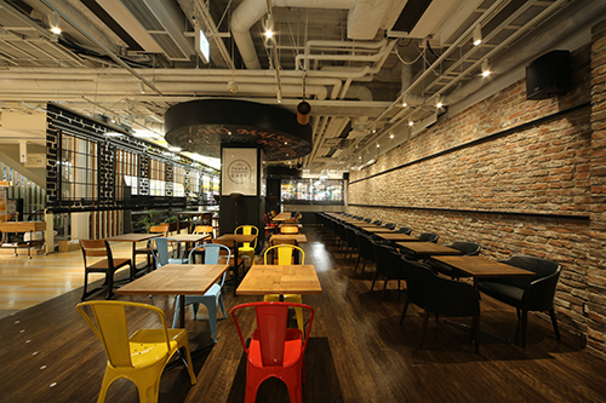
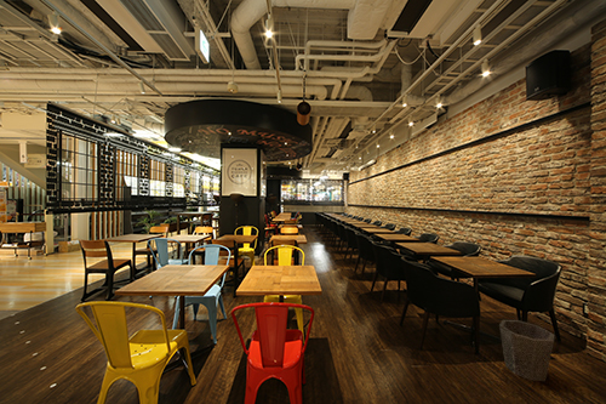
+ waste bin [498,319,555,382]
